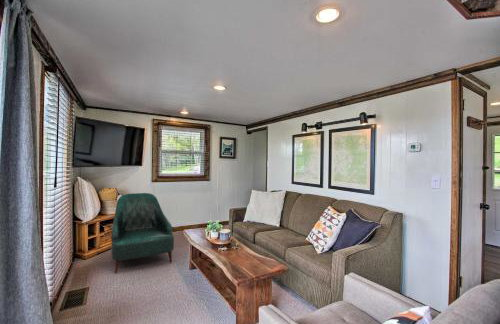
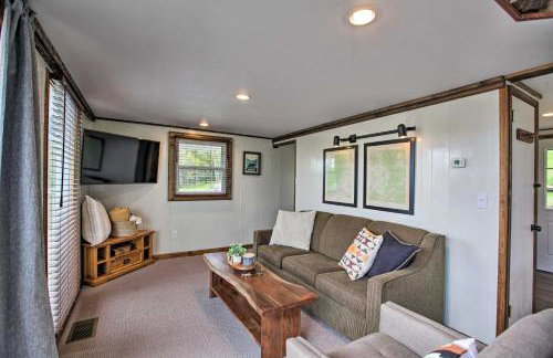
- armchair [110,192,175,274]
